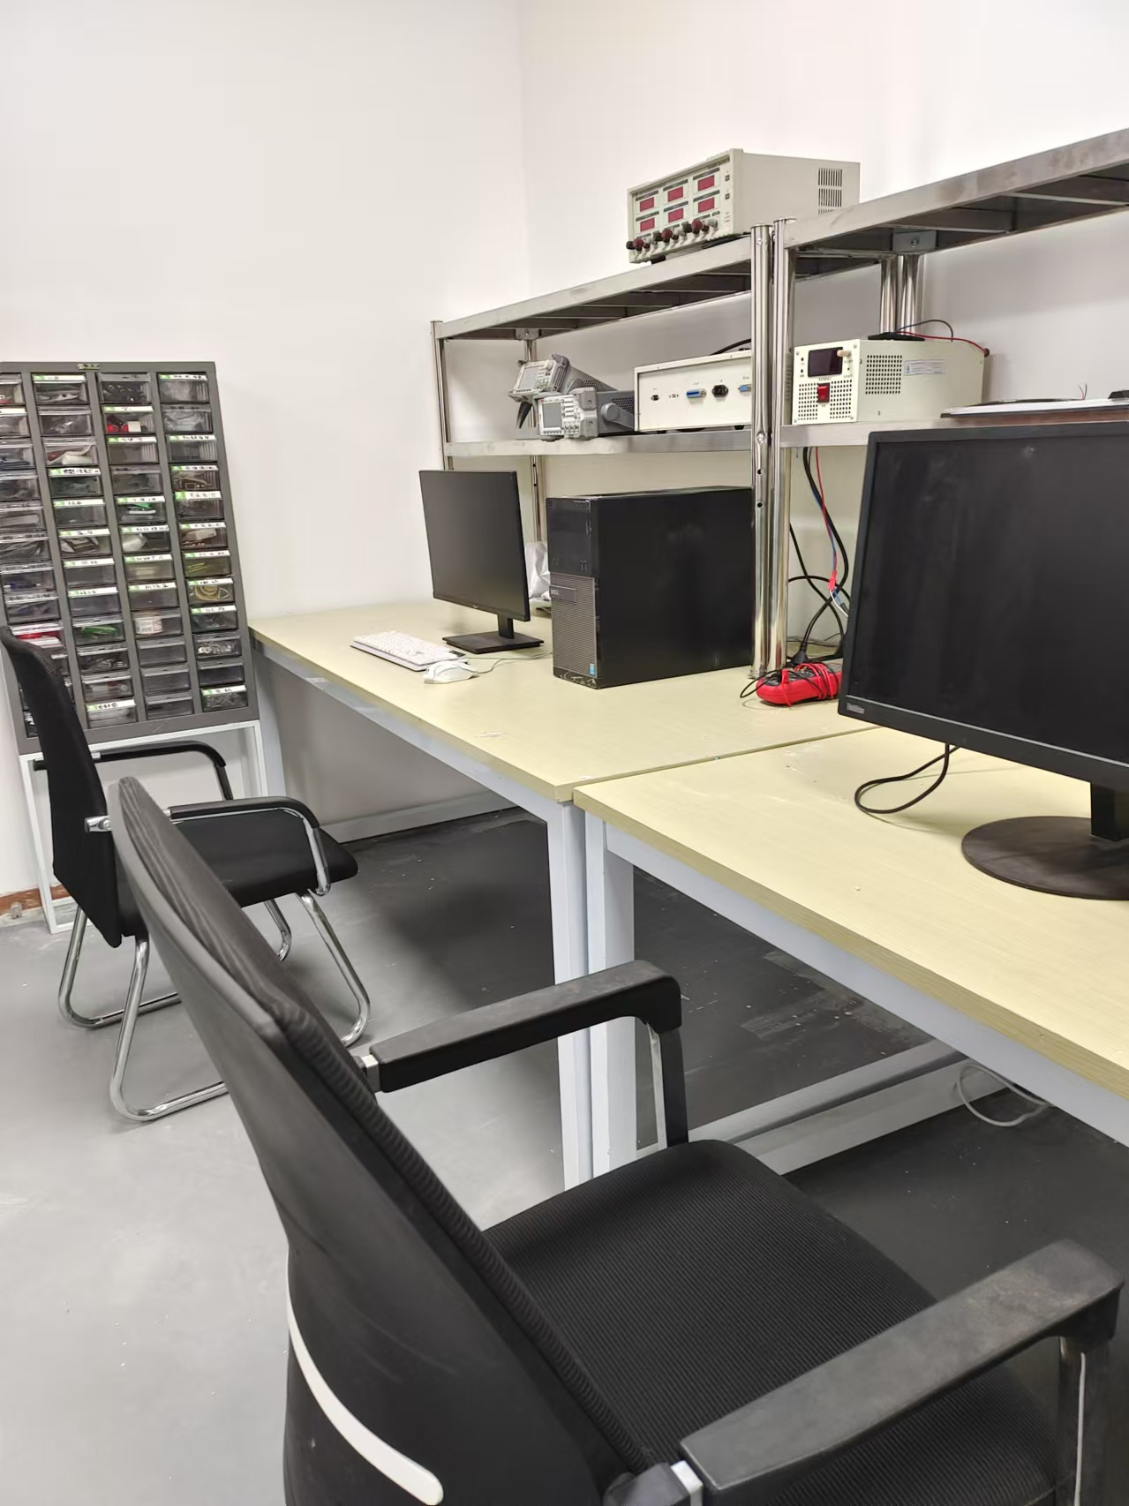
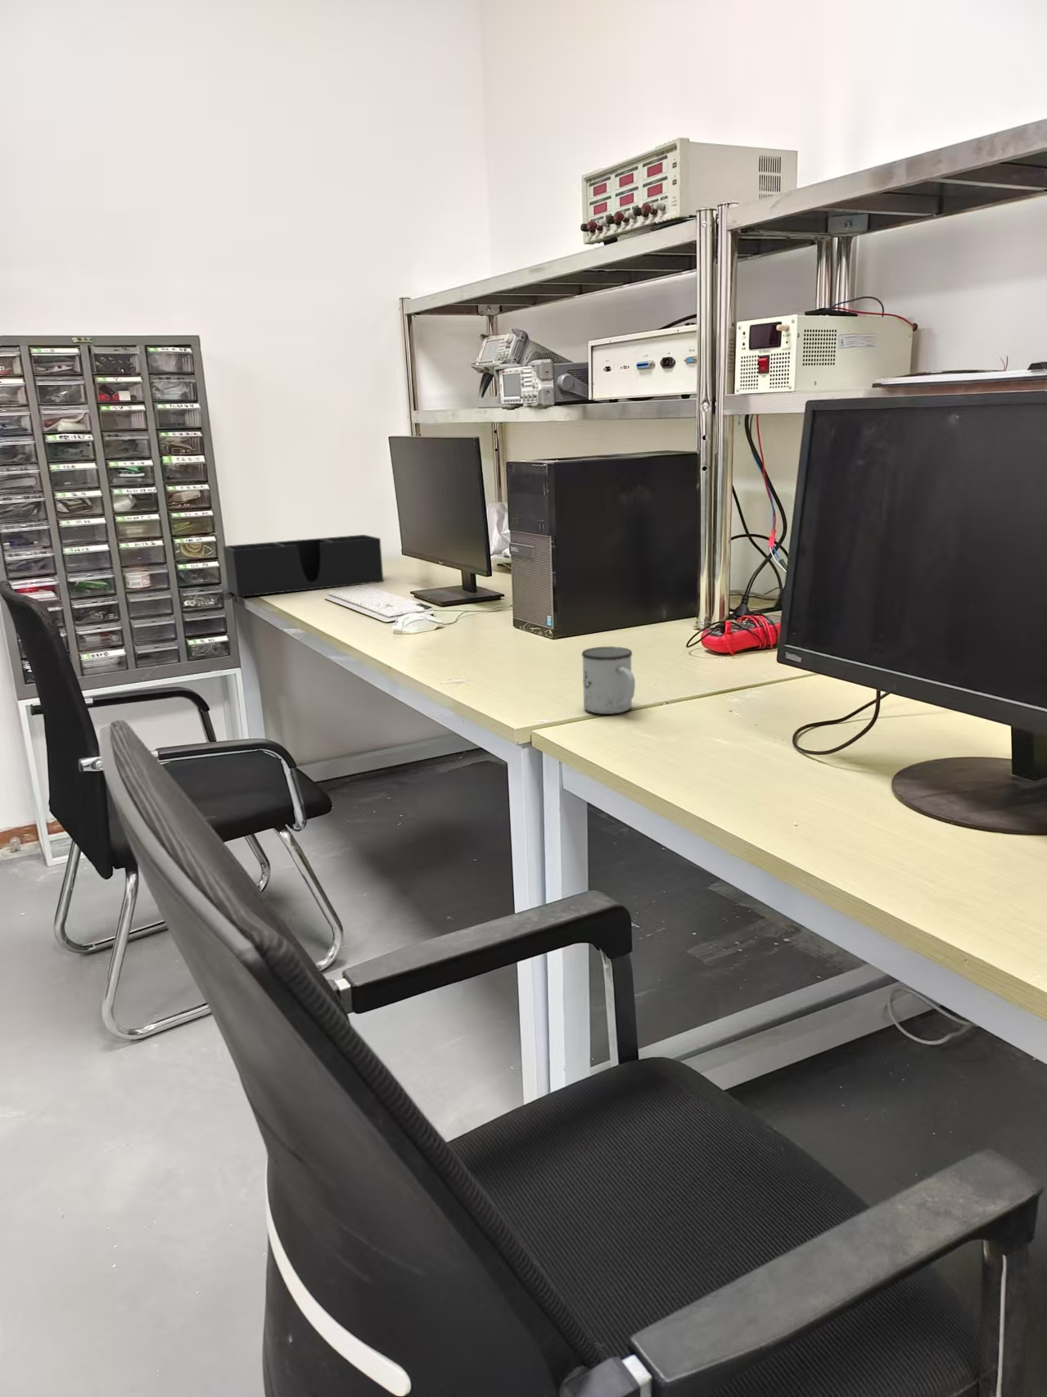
+ mug [581,646,636,715]
+ desk organizer [222,534,384,597]
